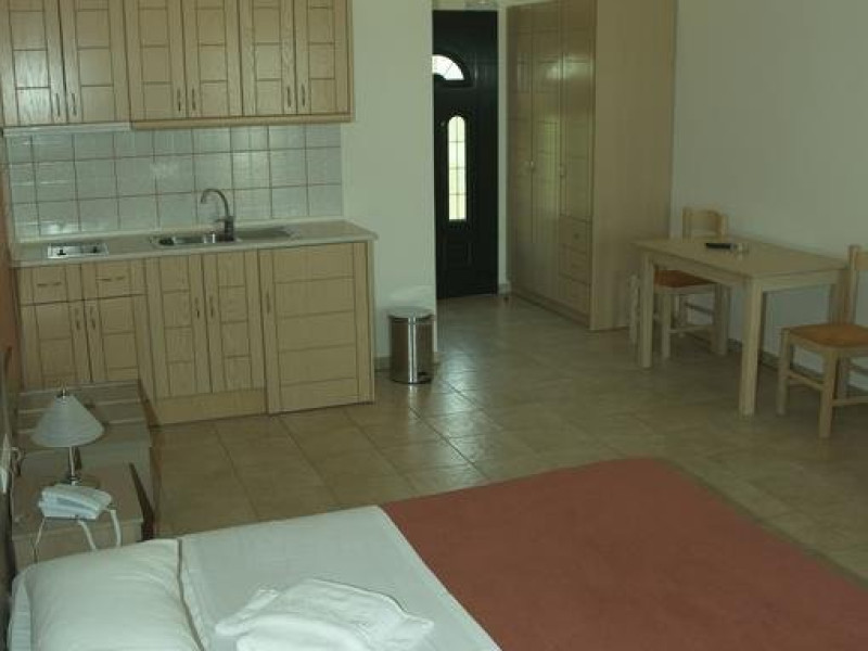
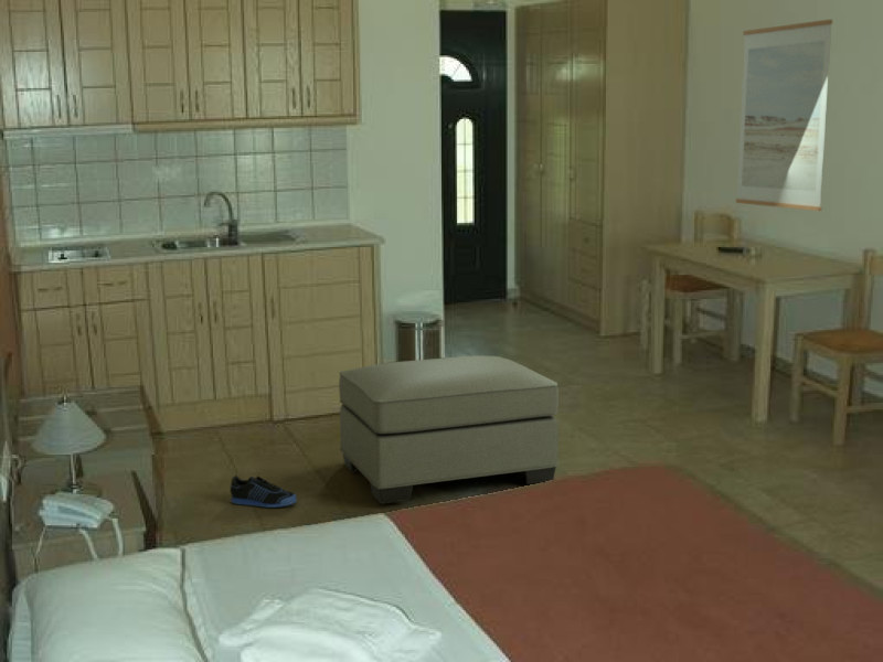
+ sneaker [230,474,298,509]
+ wall art [735,19,833,212]
+ ottoman [338,354,560,504]
